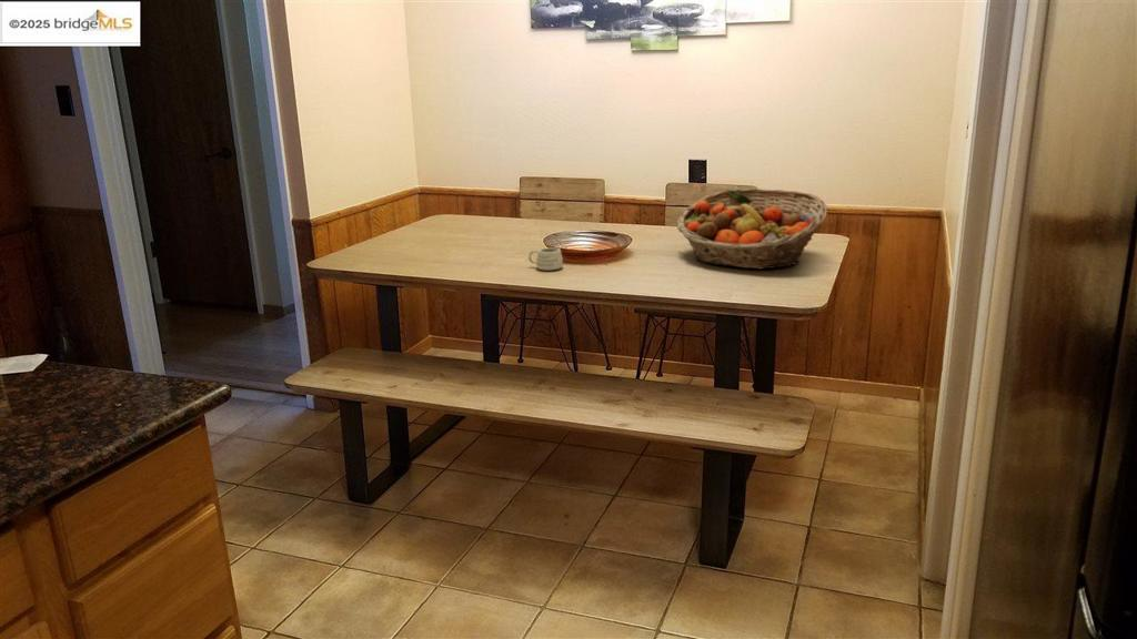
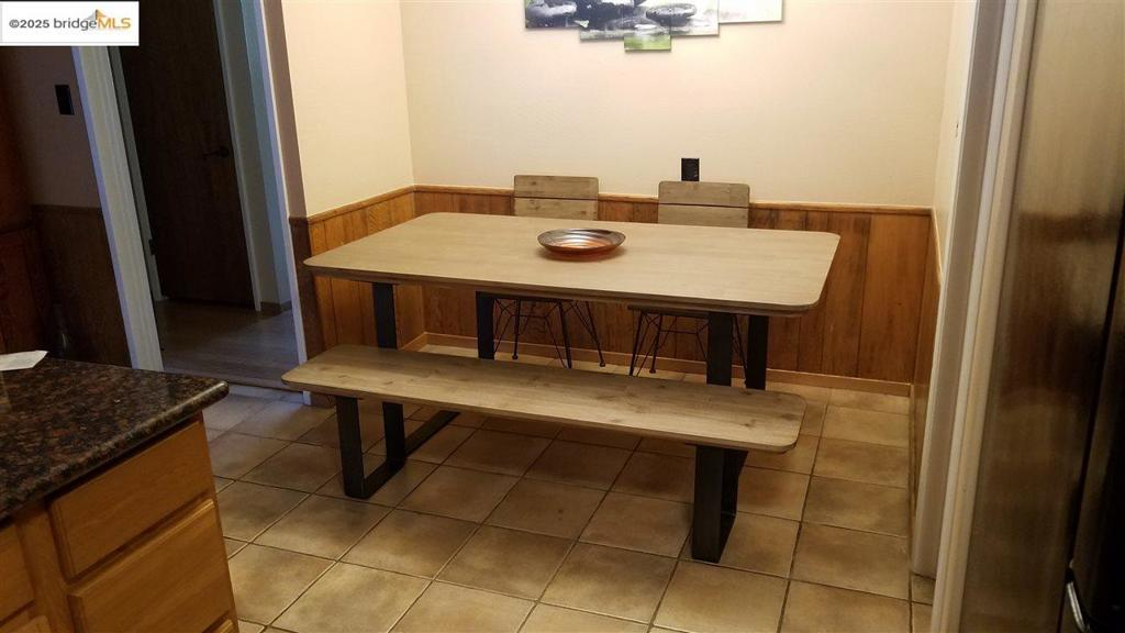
- mug [527,246,564,272]
- fruit basket [676,187,828,270]
